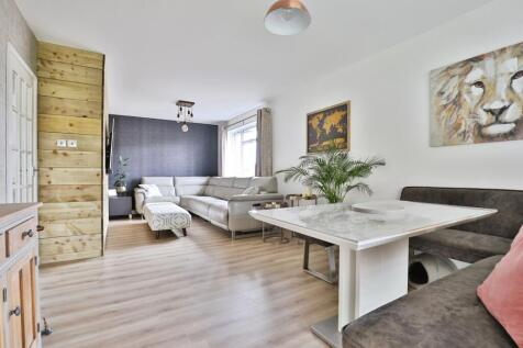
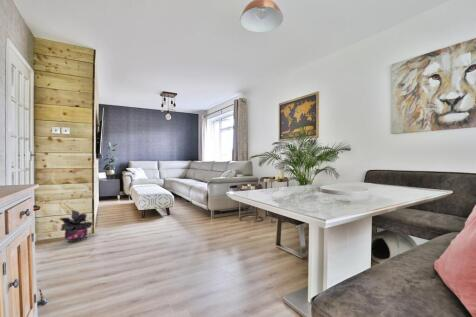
+ potted plant [59,209,94,243]
